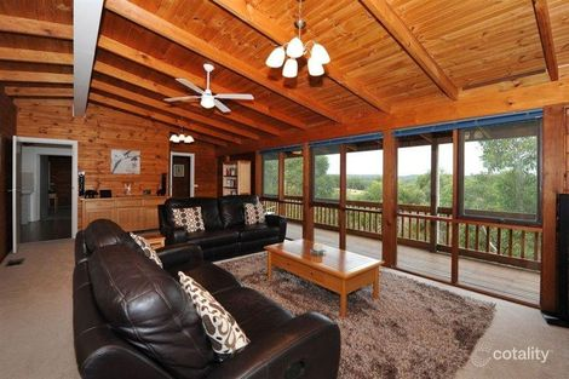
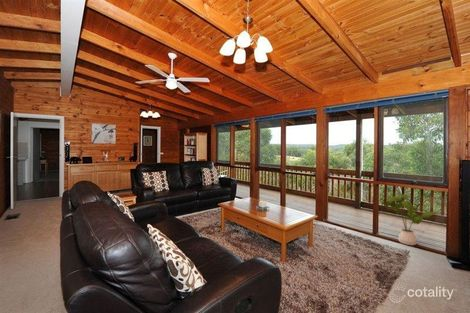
+ house plant [381,194,442,246]
